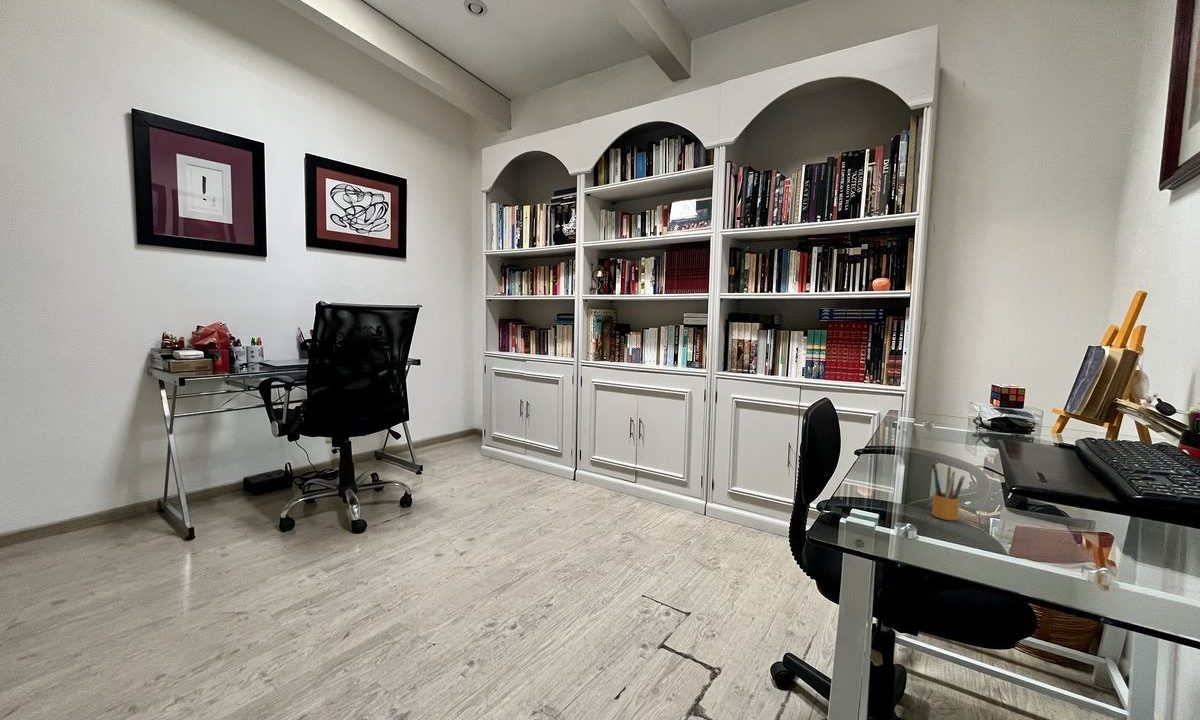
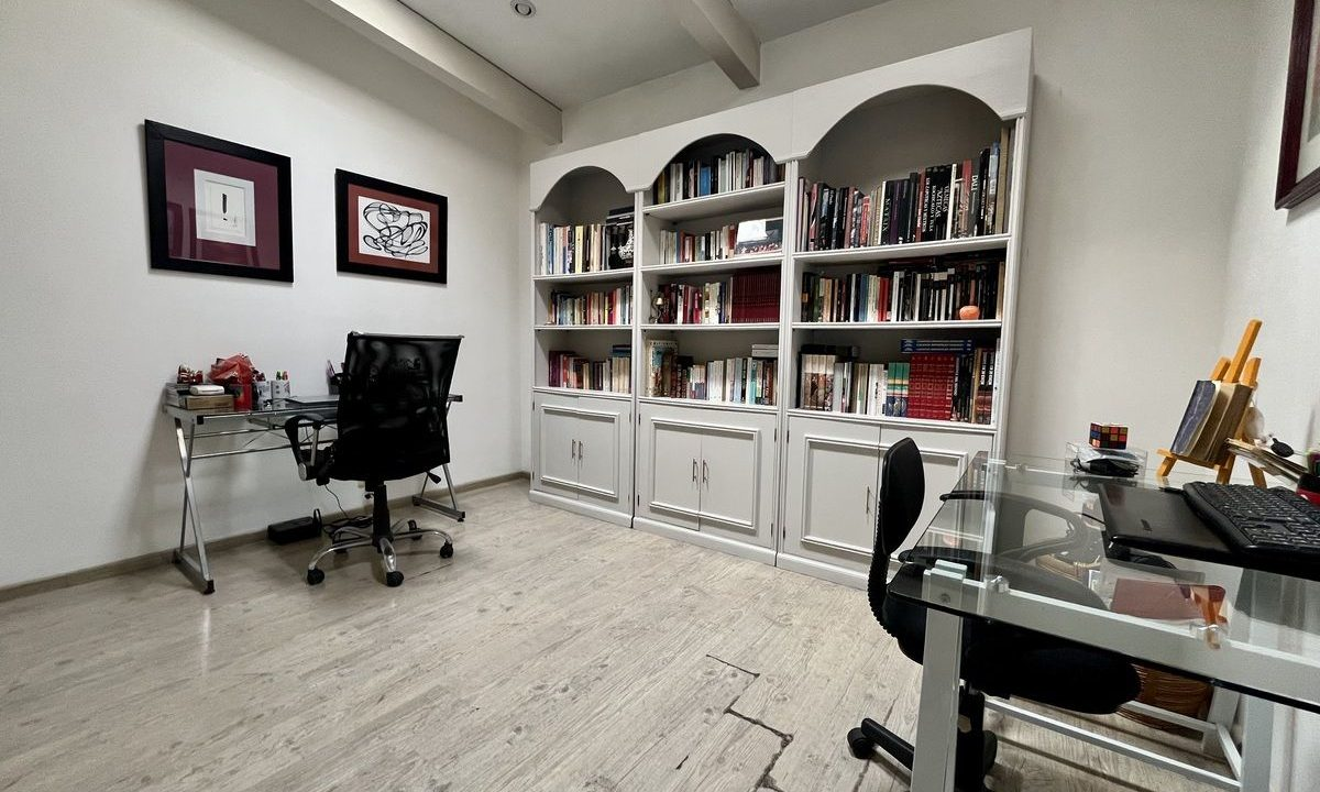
- pencil box [931,461,966,521]
